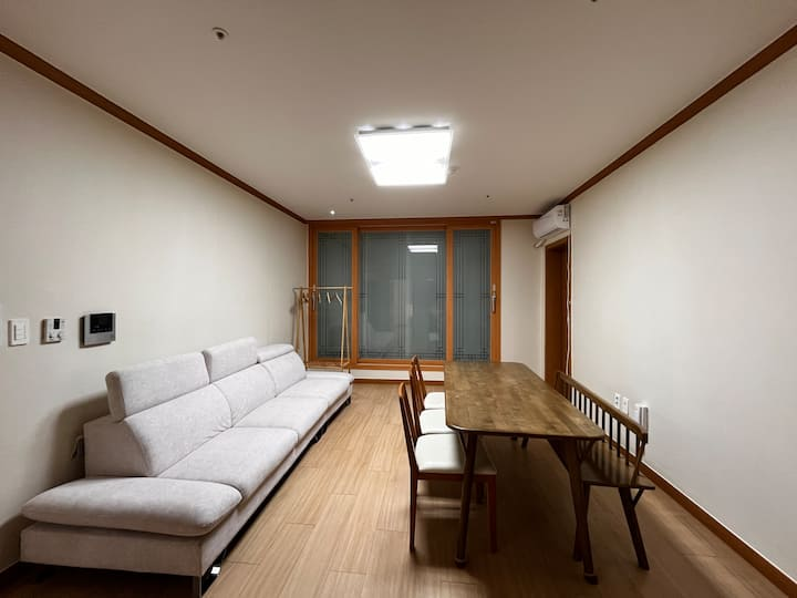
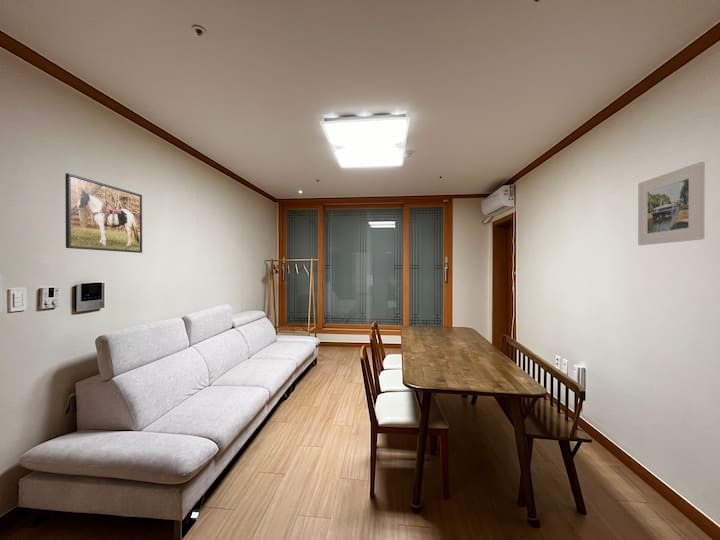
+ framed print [637,161,706,246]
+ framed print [64,172,143,254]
